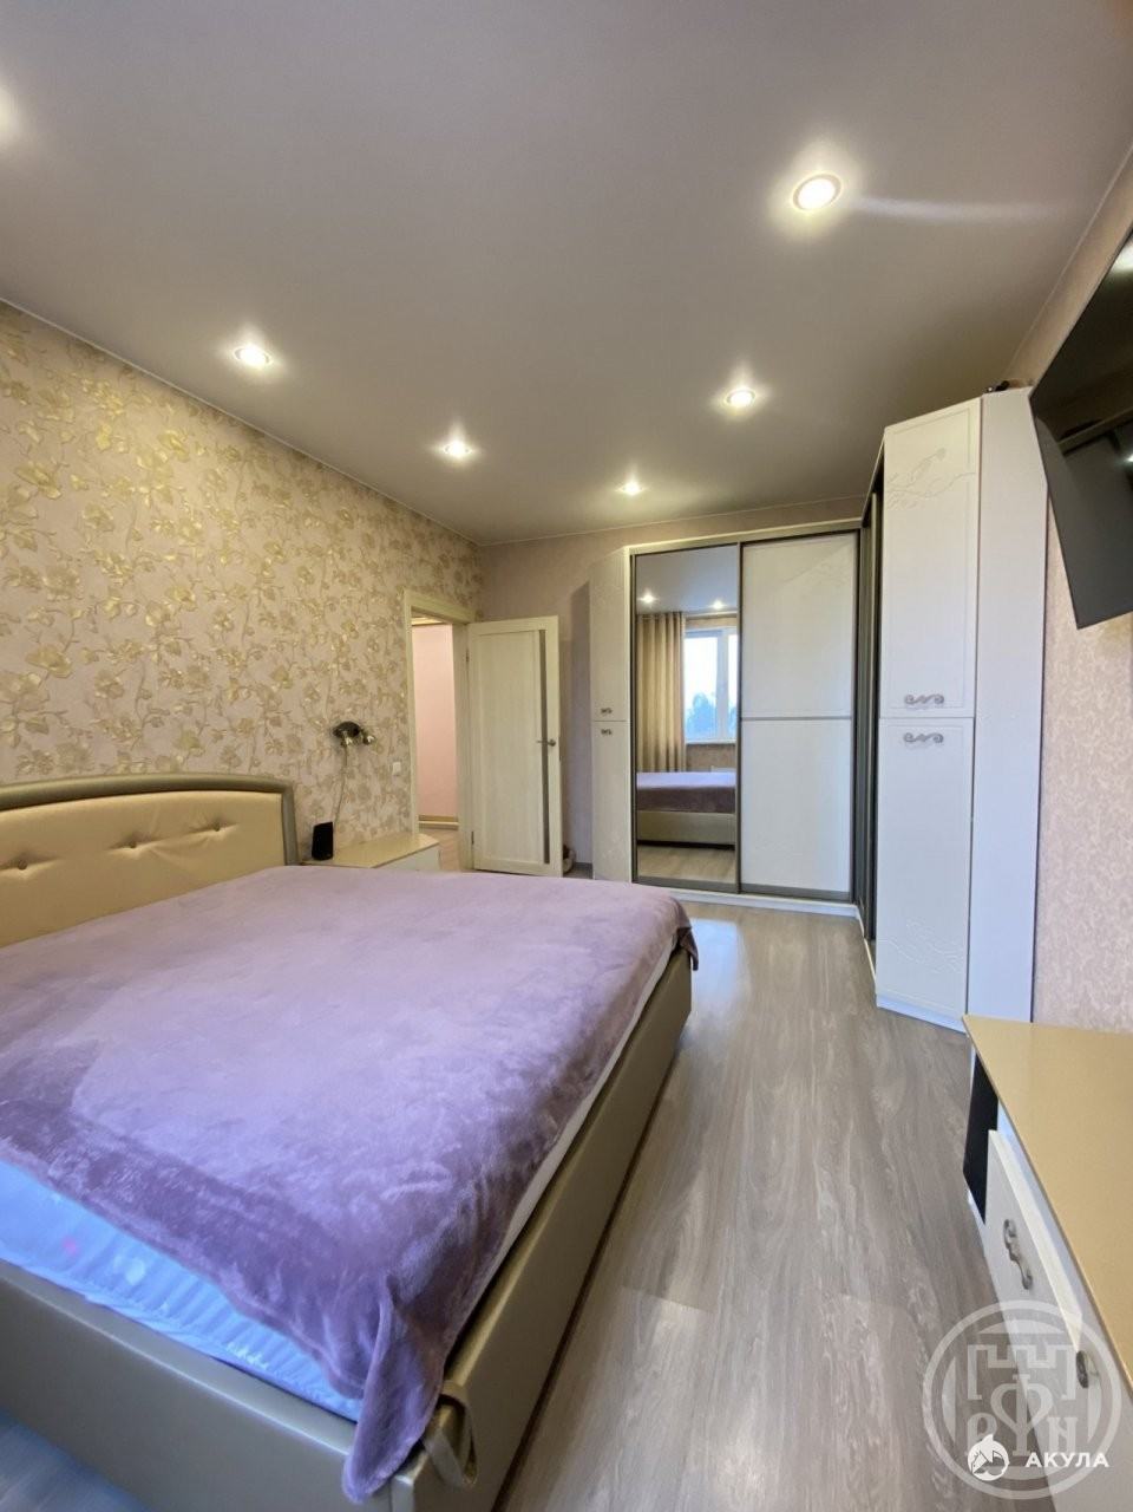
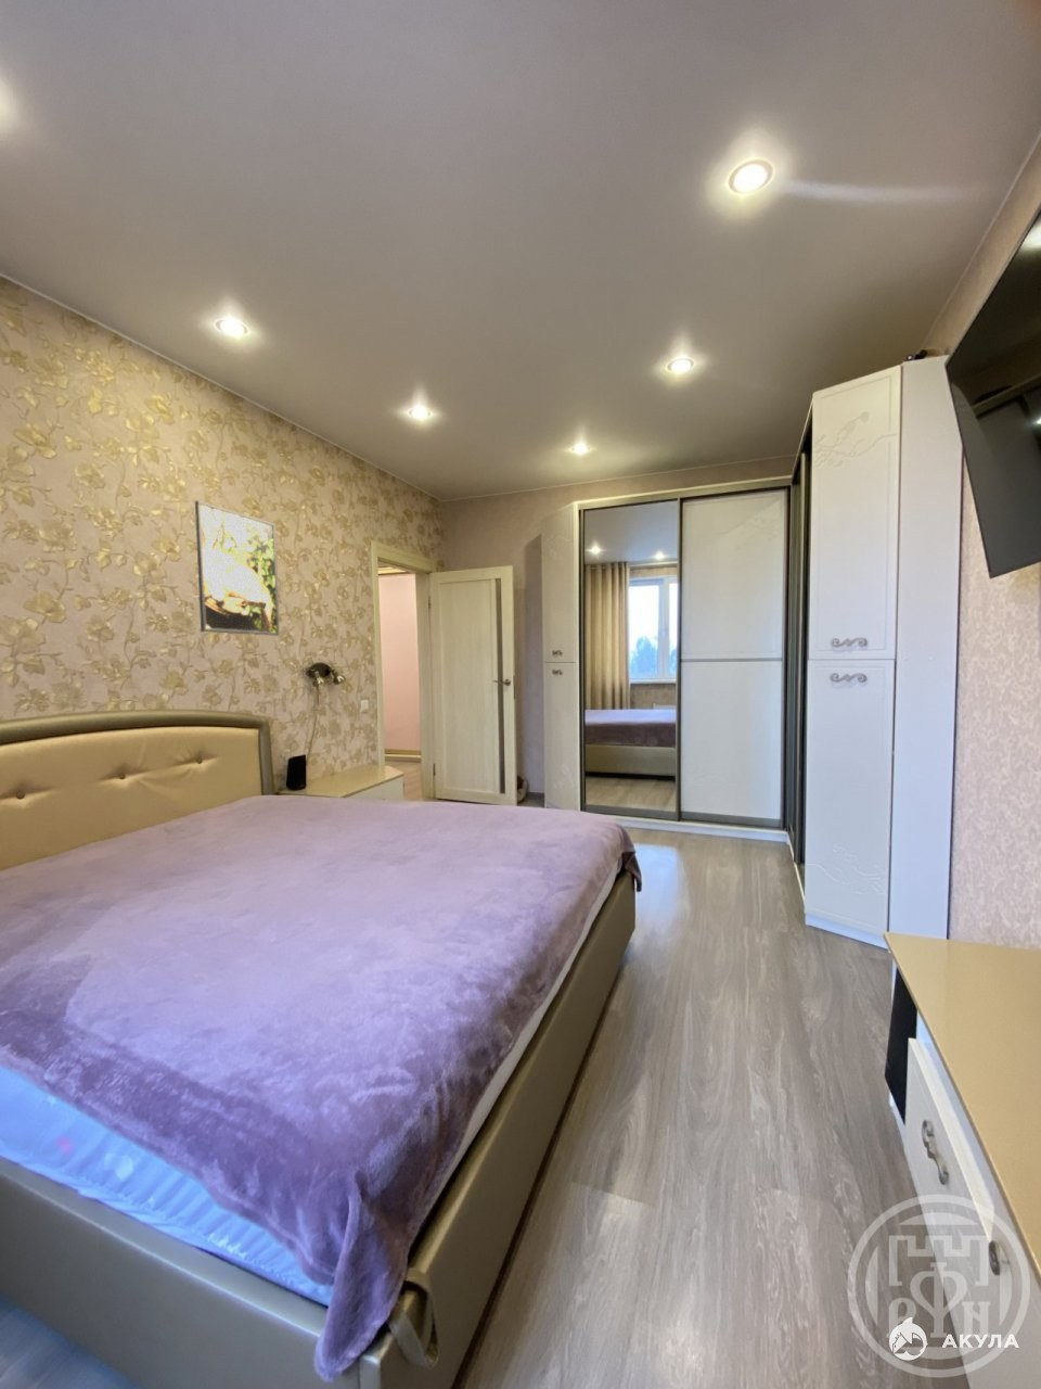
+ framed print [195,499,281,637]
